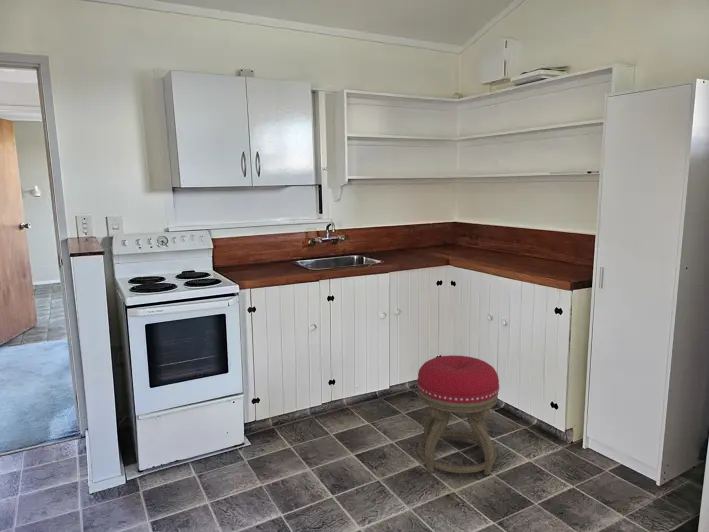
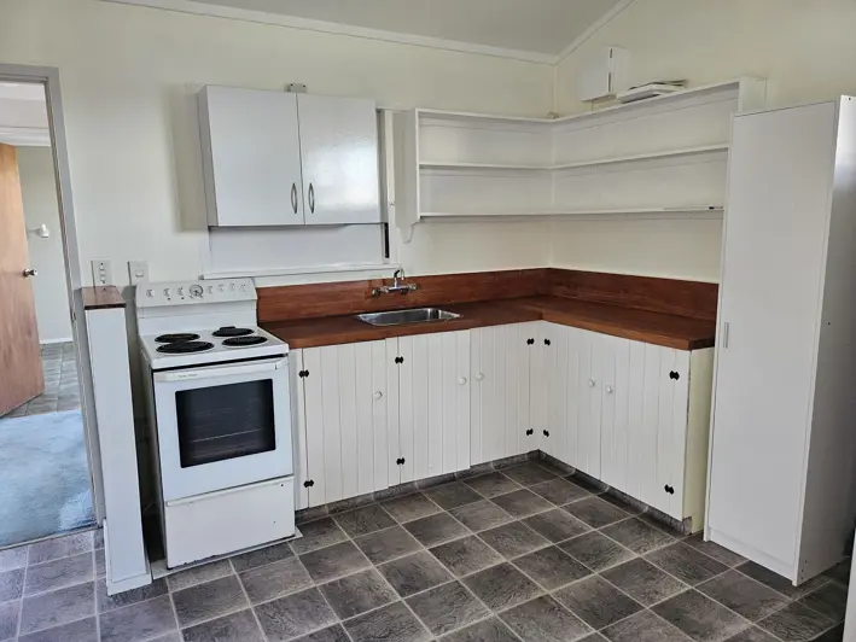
- stool [417,354,500,476]
